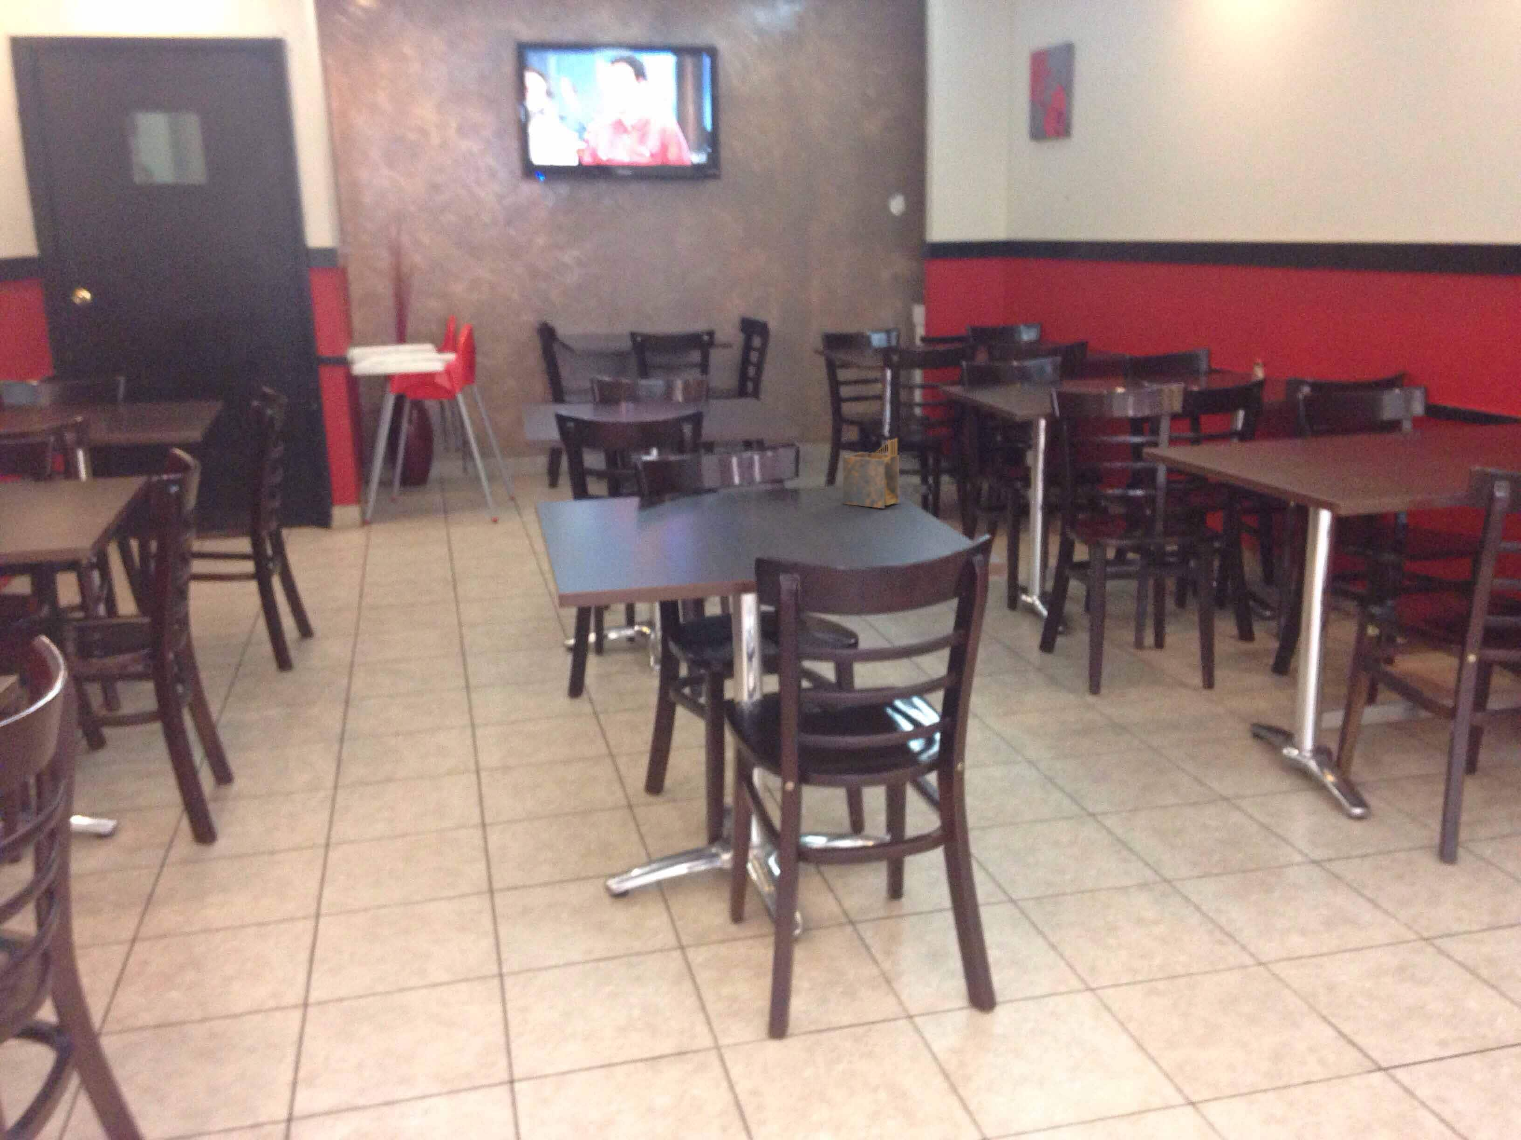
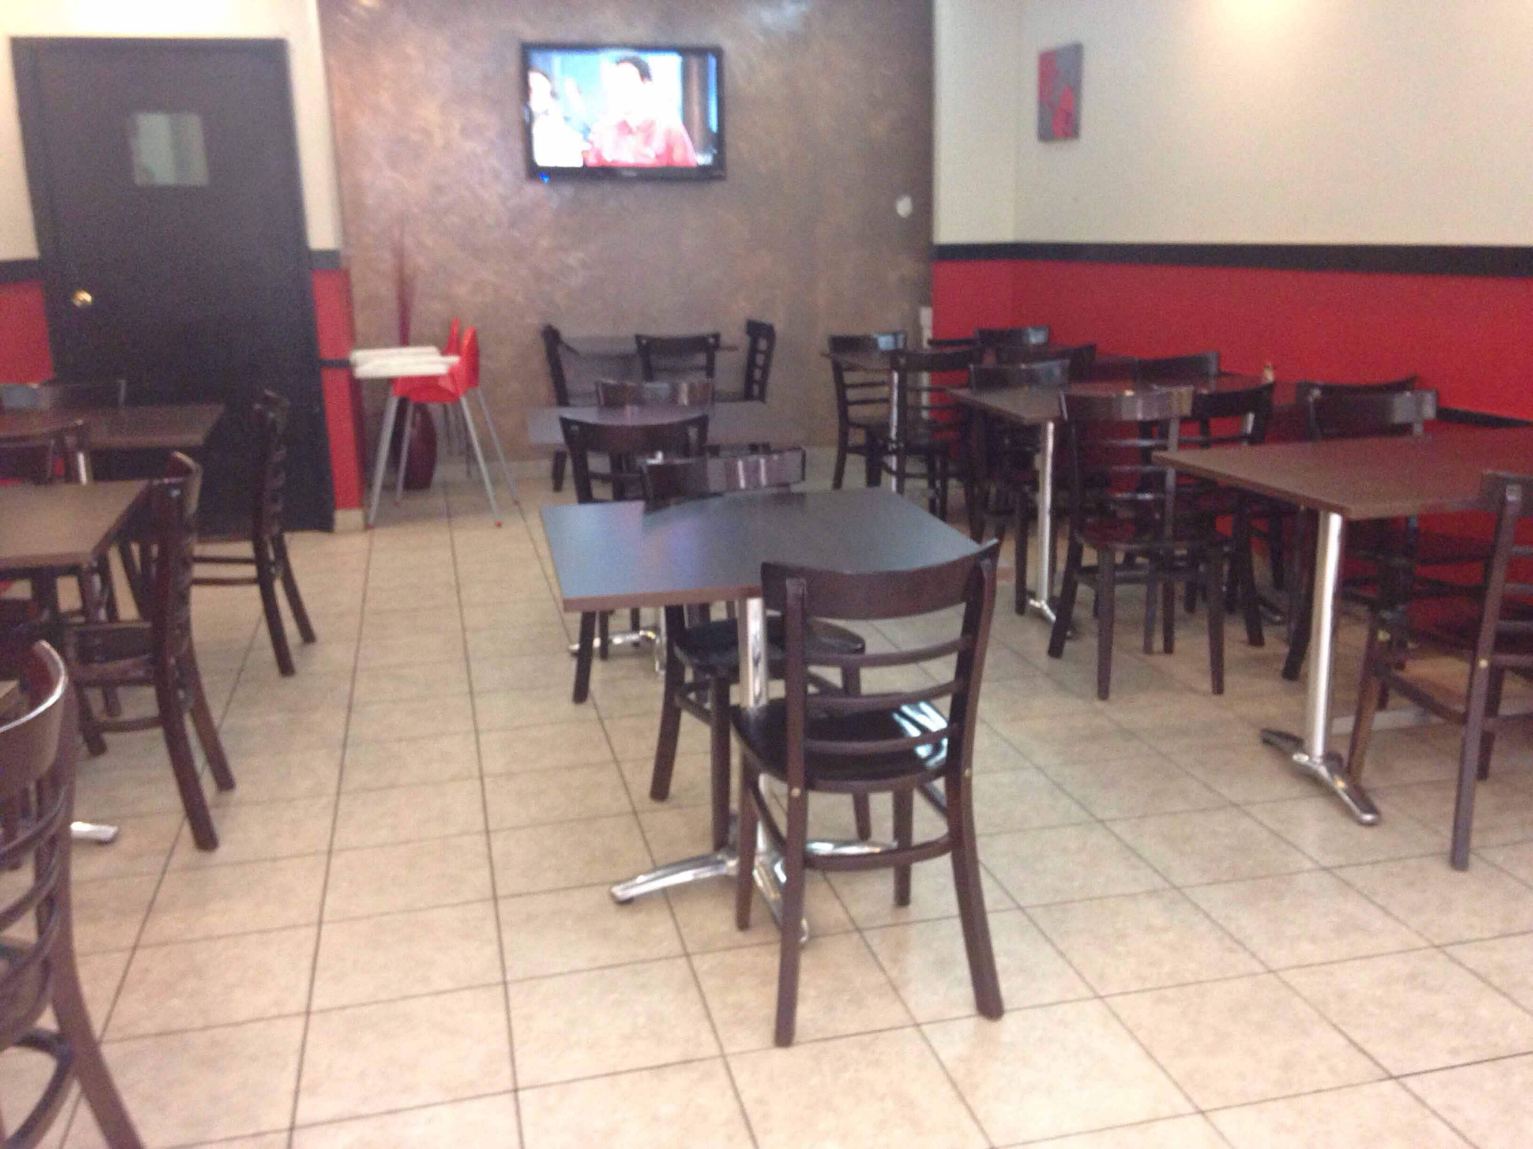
- napkin holder [842,438,899,509]
